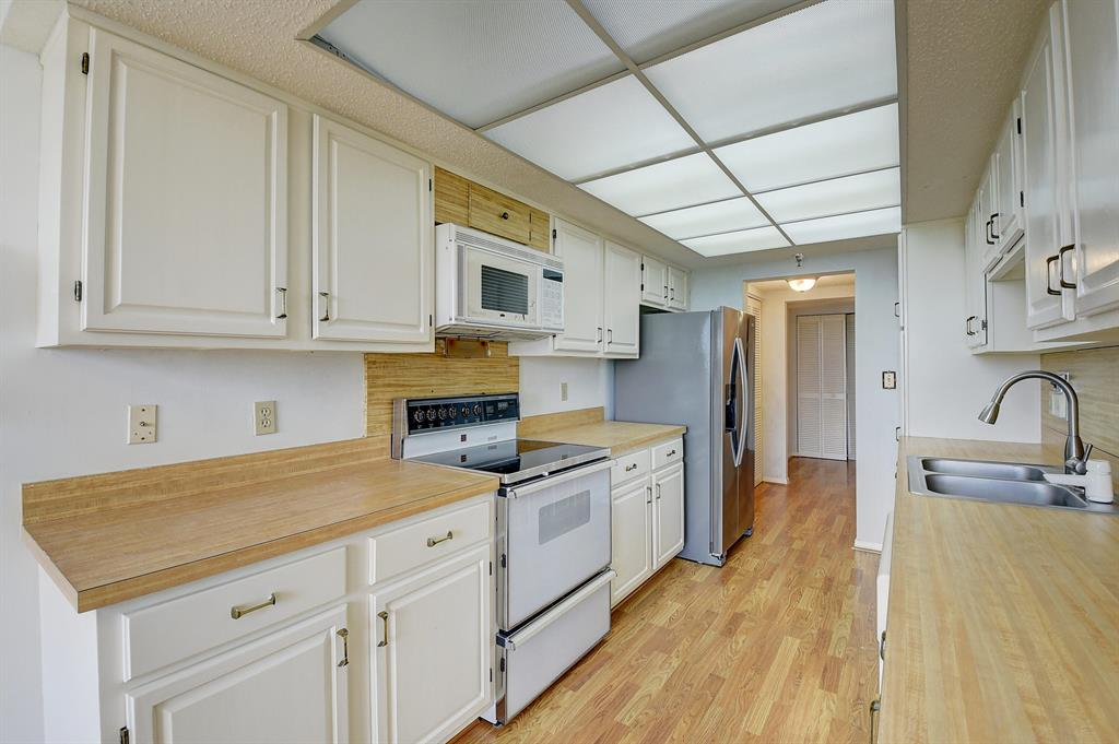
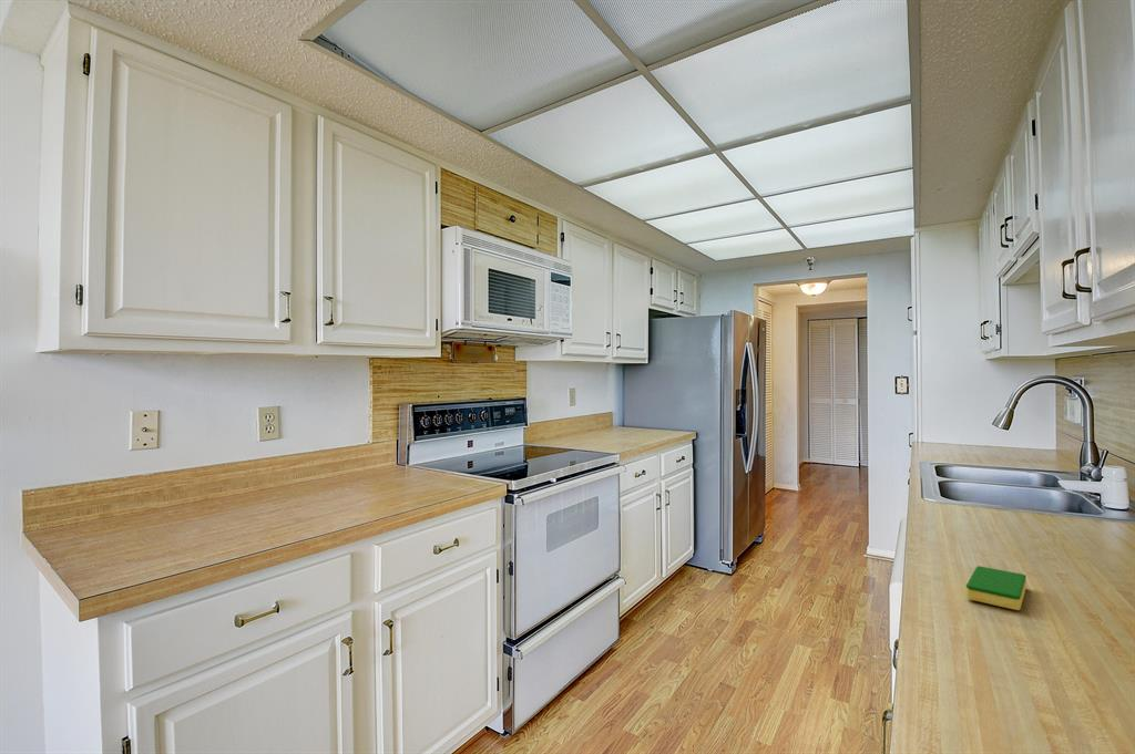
+ dish sponge [965,565,1027,611]
